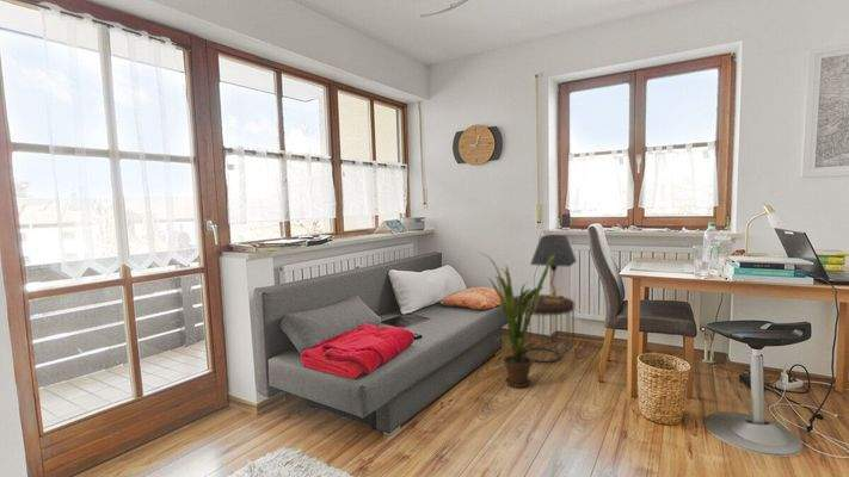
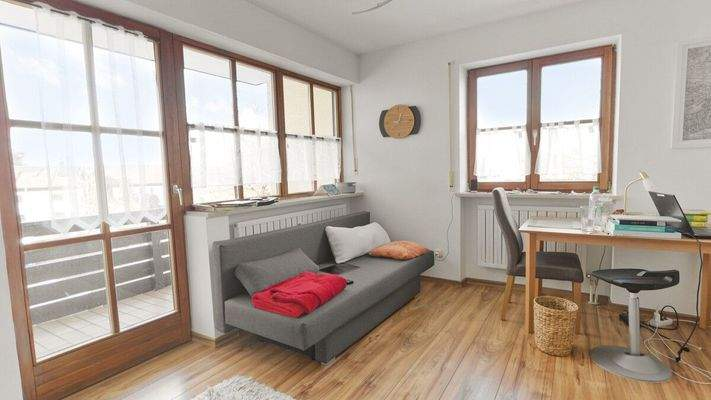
- house plant [476,250,555,389]
- table lamp [529,234,578,302]
- side table [507,293,576,364]
